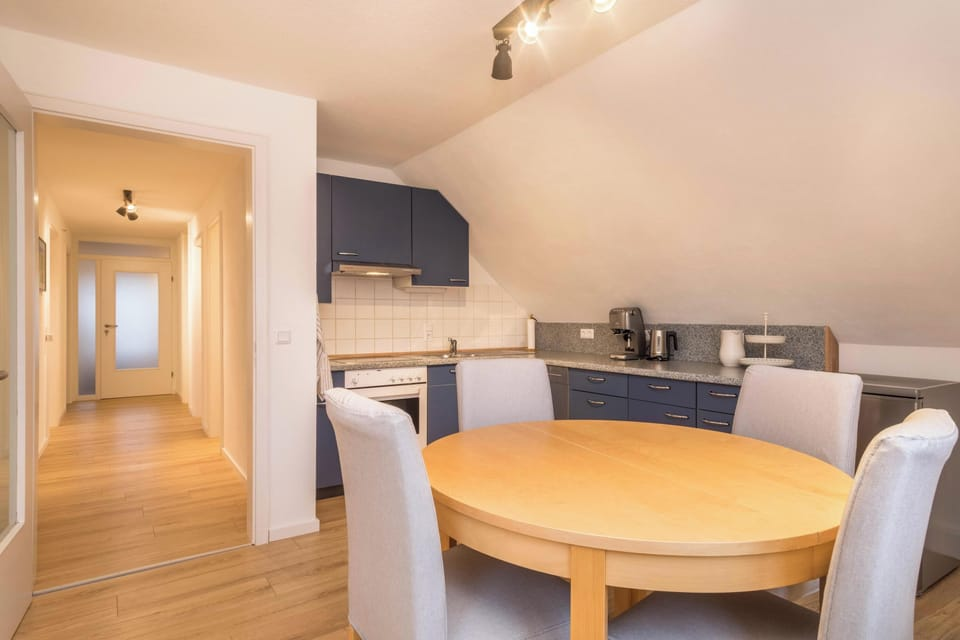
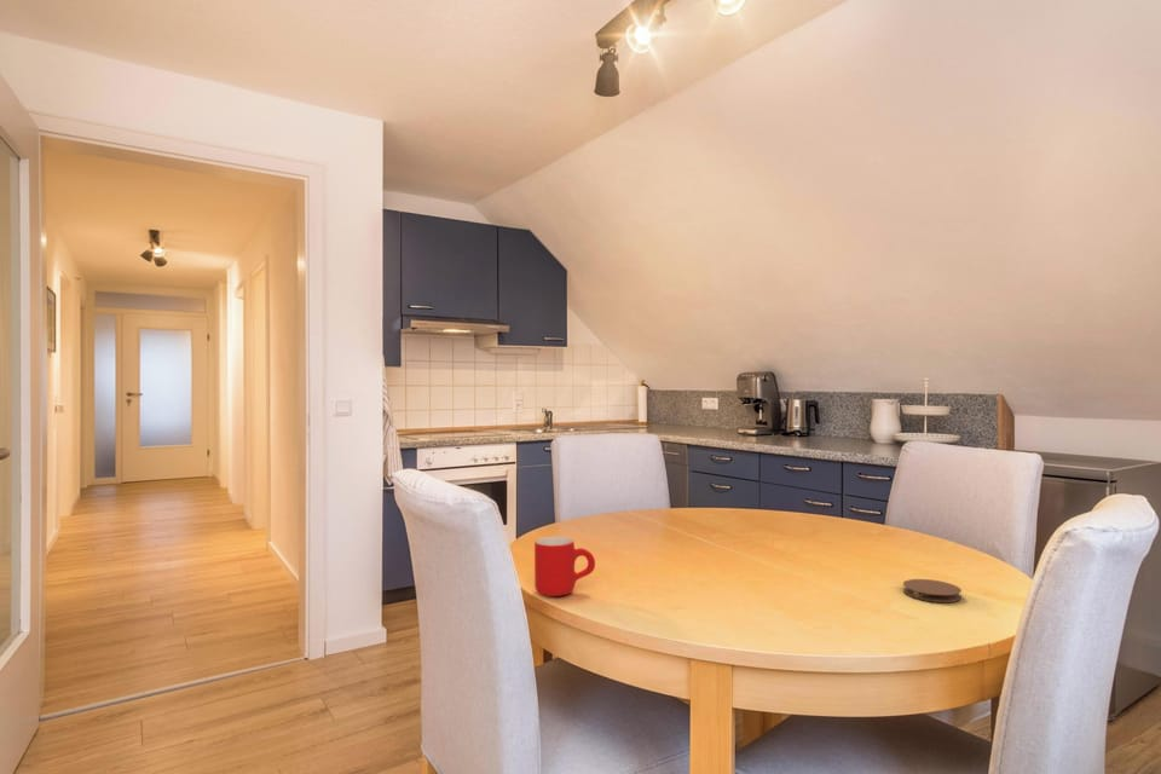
+ mug [533,536,596,597]
+ coaster [902,578,963,603]
